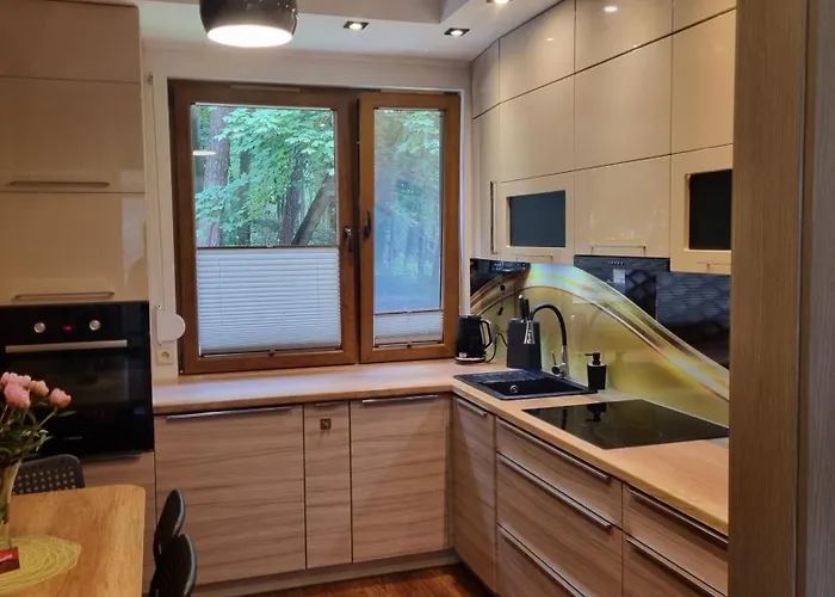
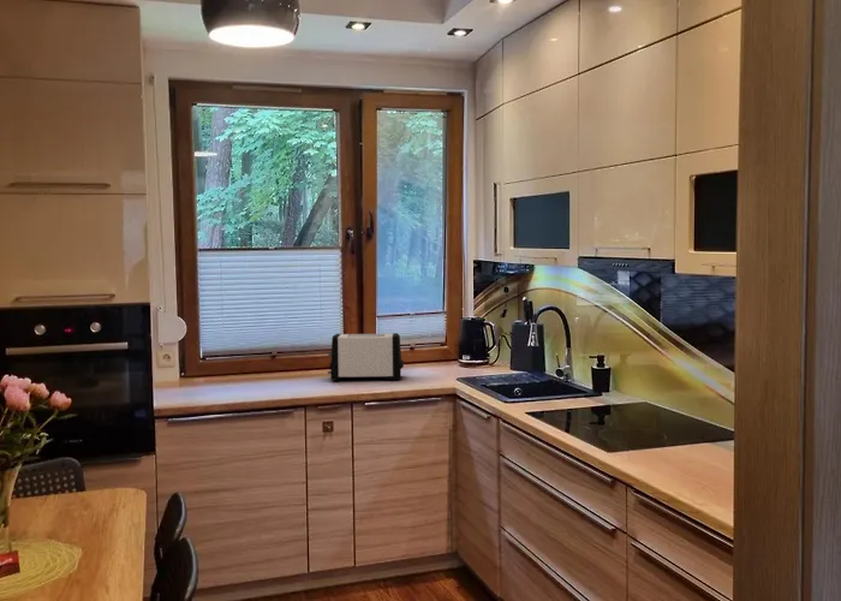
+ toaster [327,332,405,382]
